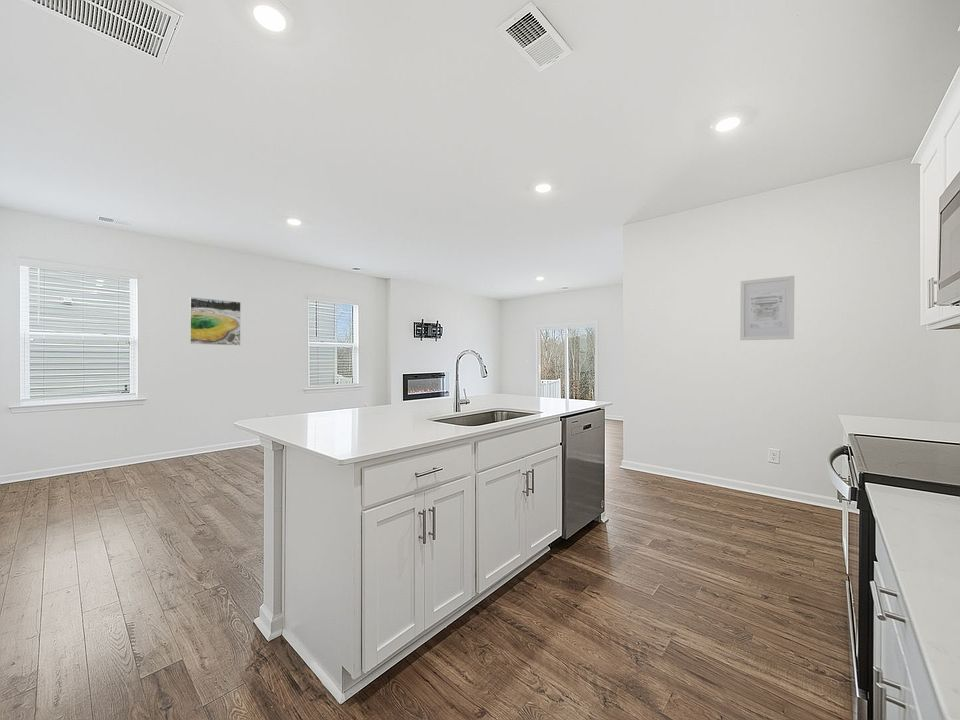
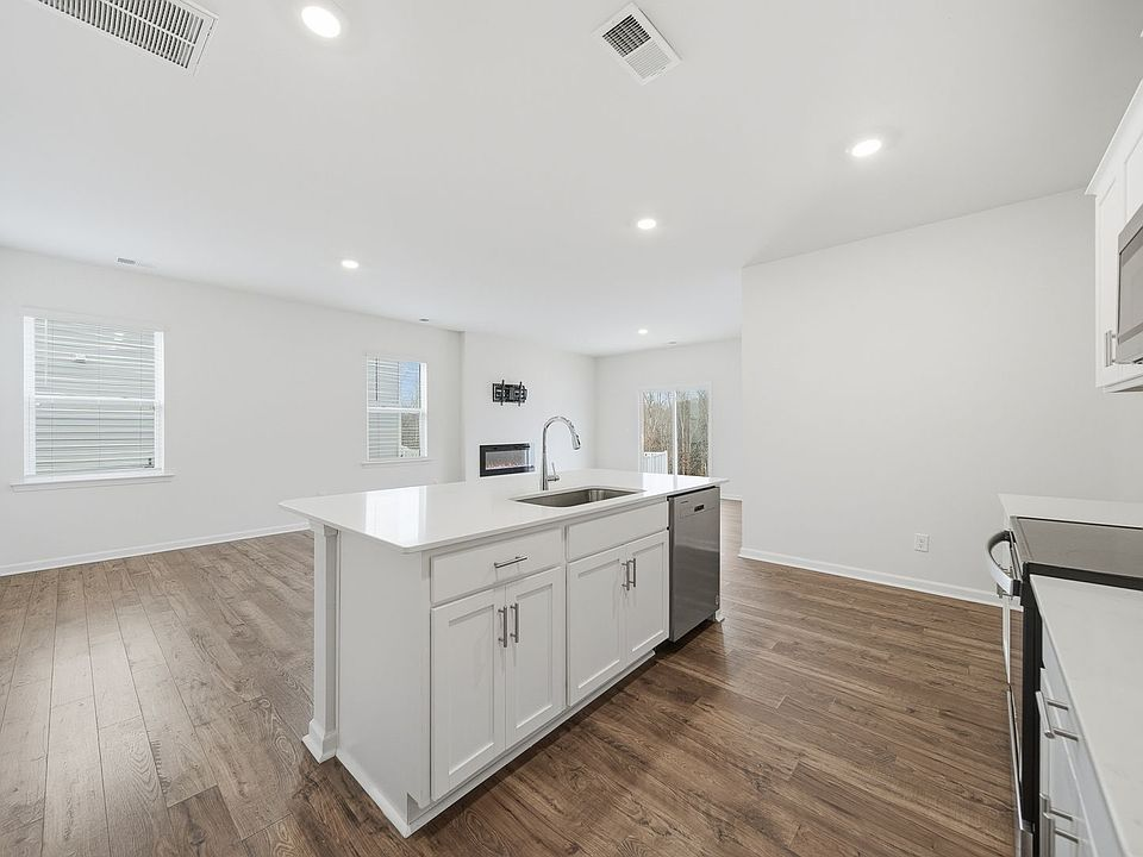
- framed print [189,296,242,346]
- wall art [739,275,795,341]
